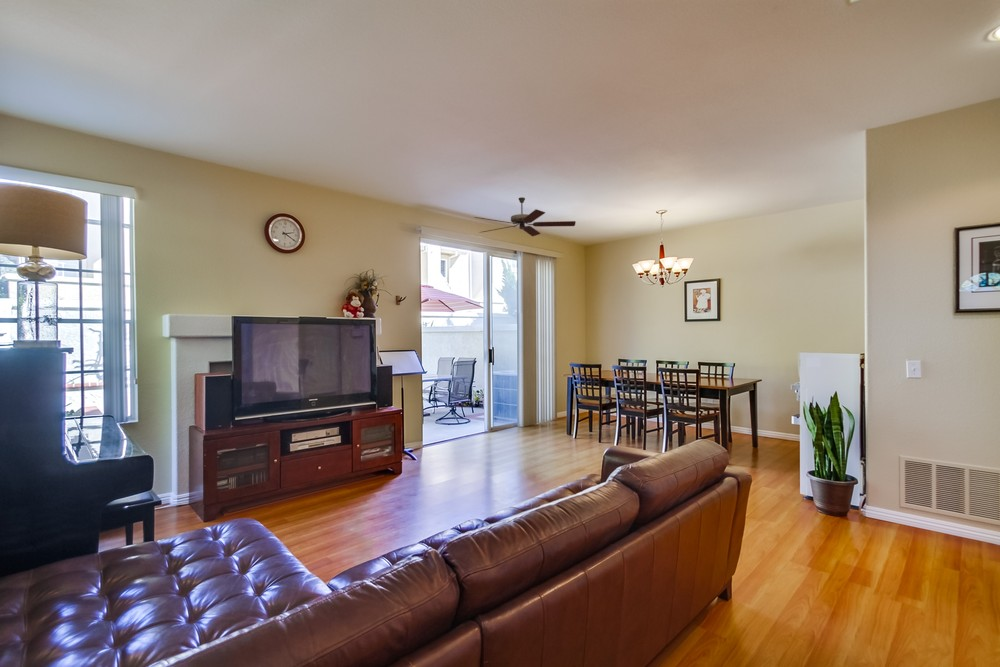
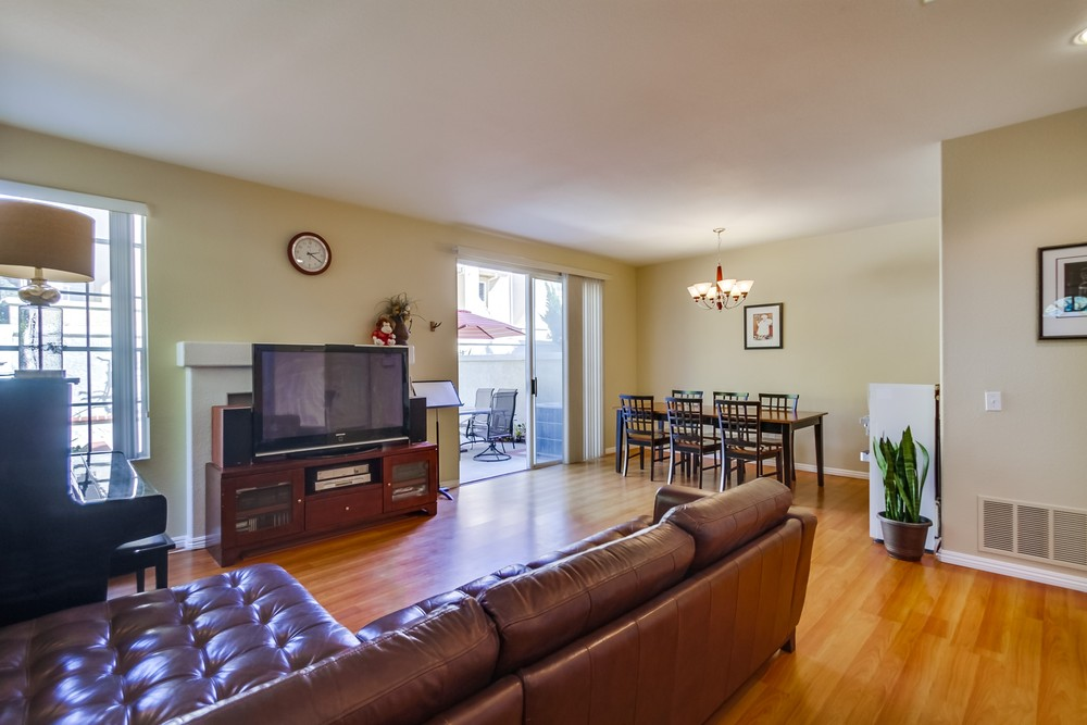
- ceiling fan [473,196,577,237]
